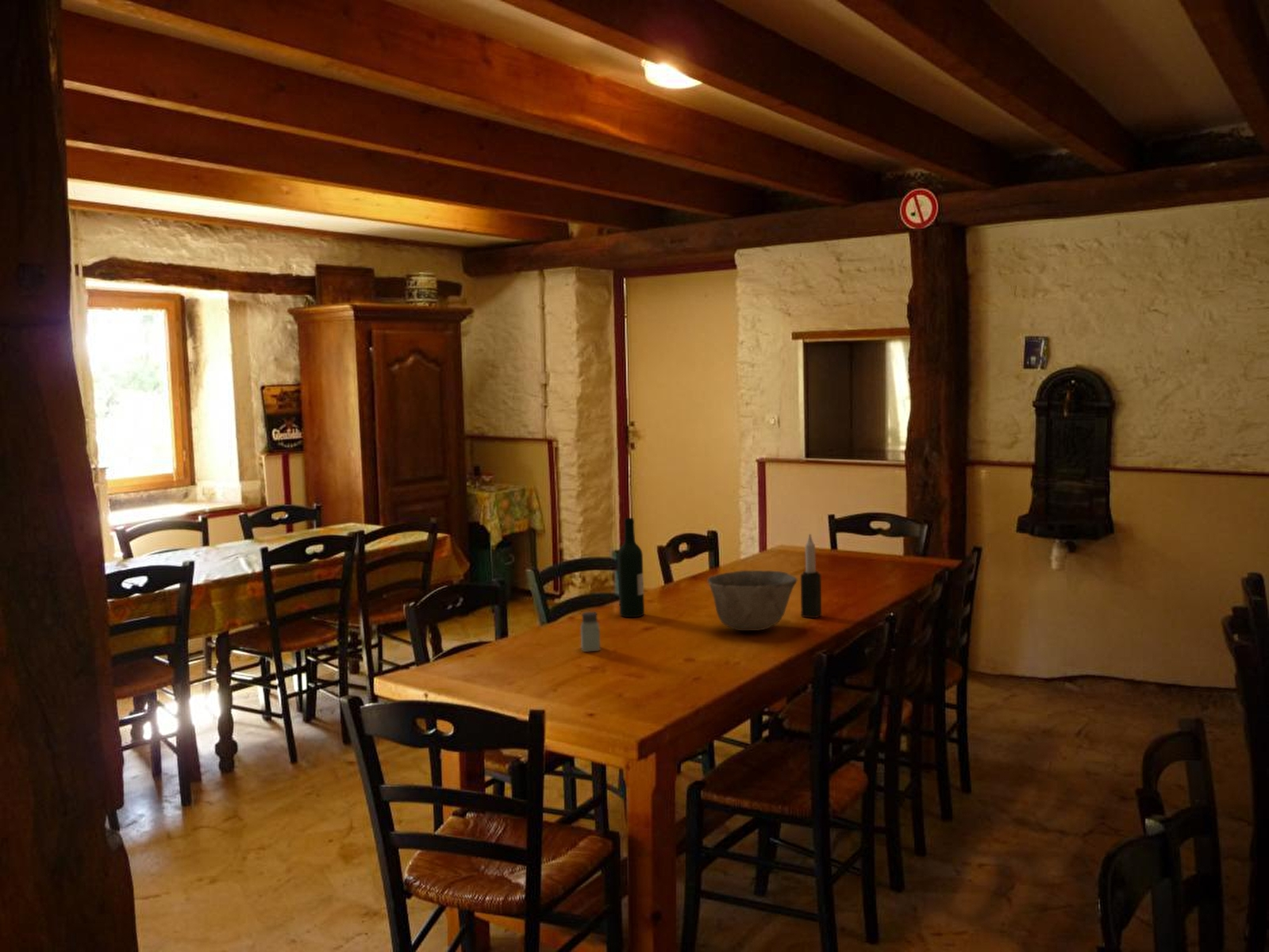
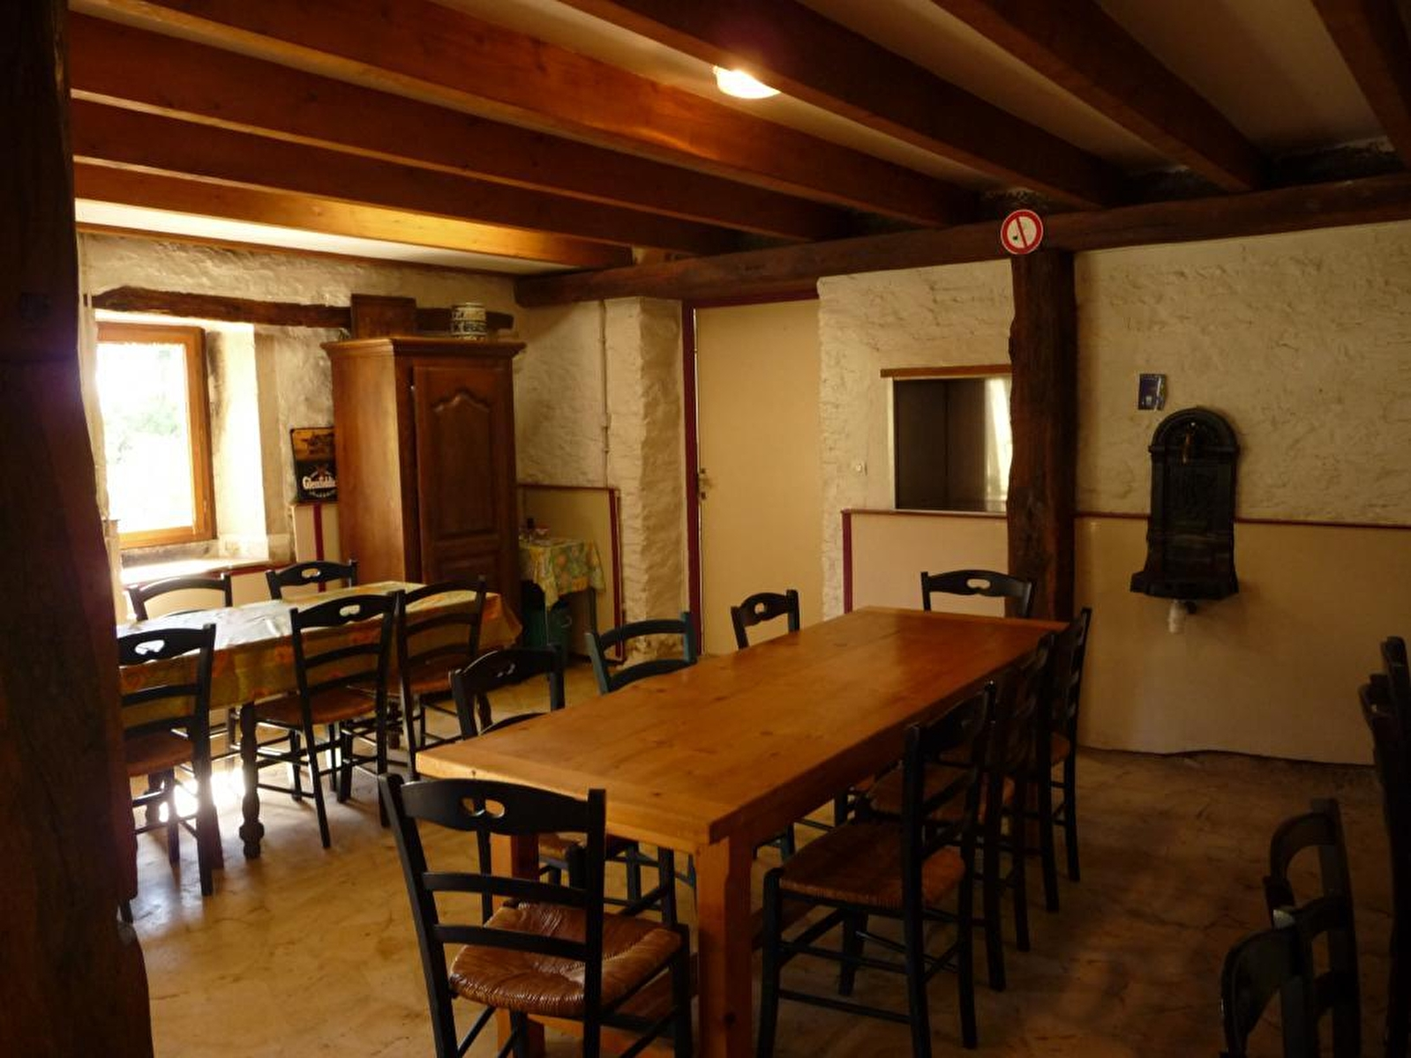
- candle [800,533,822,619]
- wine bottle [617,517,645,618]
- bowl [706,570,798,631]
- saltshaker [580,611,602,653]
